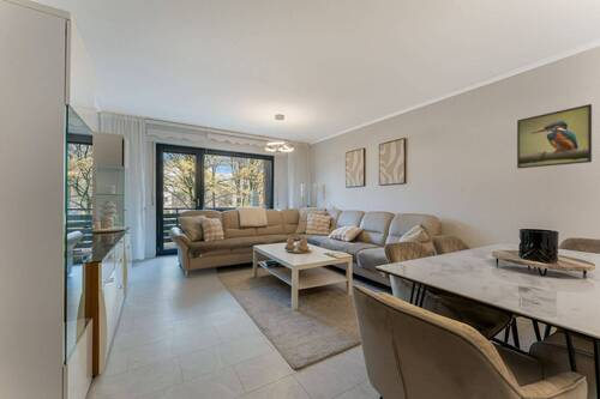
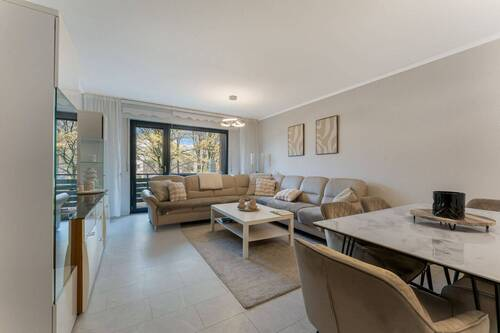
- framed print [516,103,593,170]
